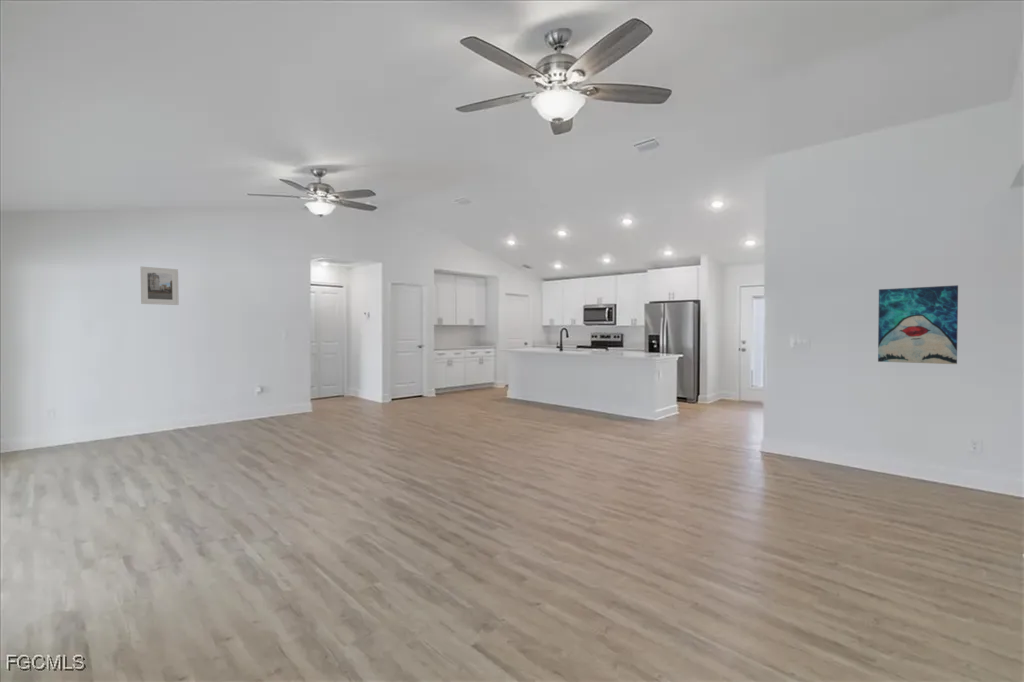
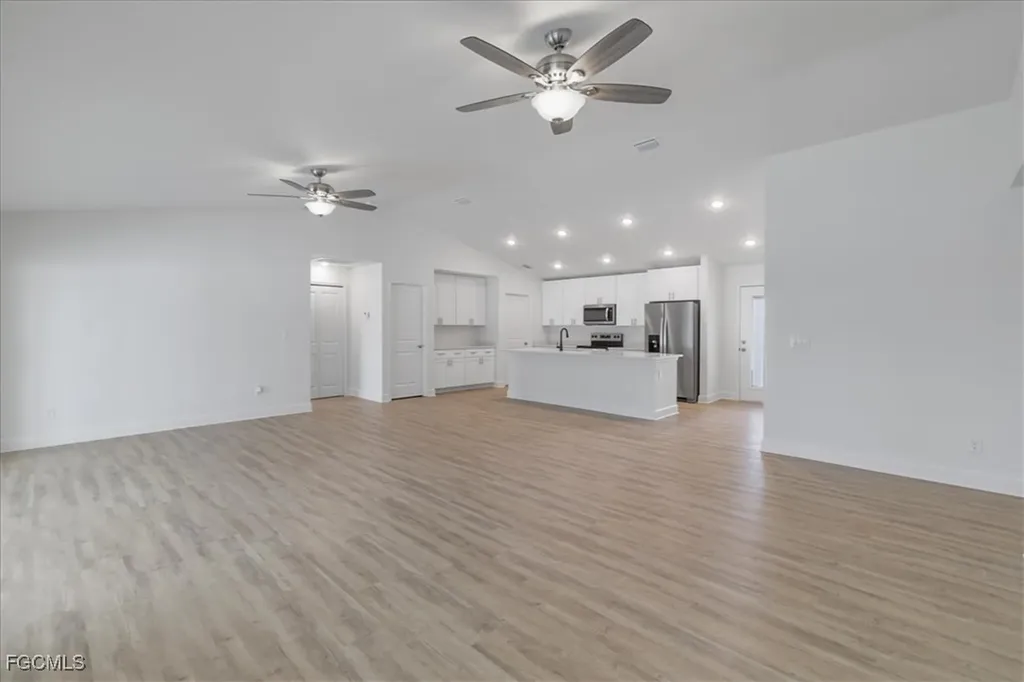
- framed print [140,266,180,306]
- wall art [877,284,959,365]
